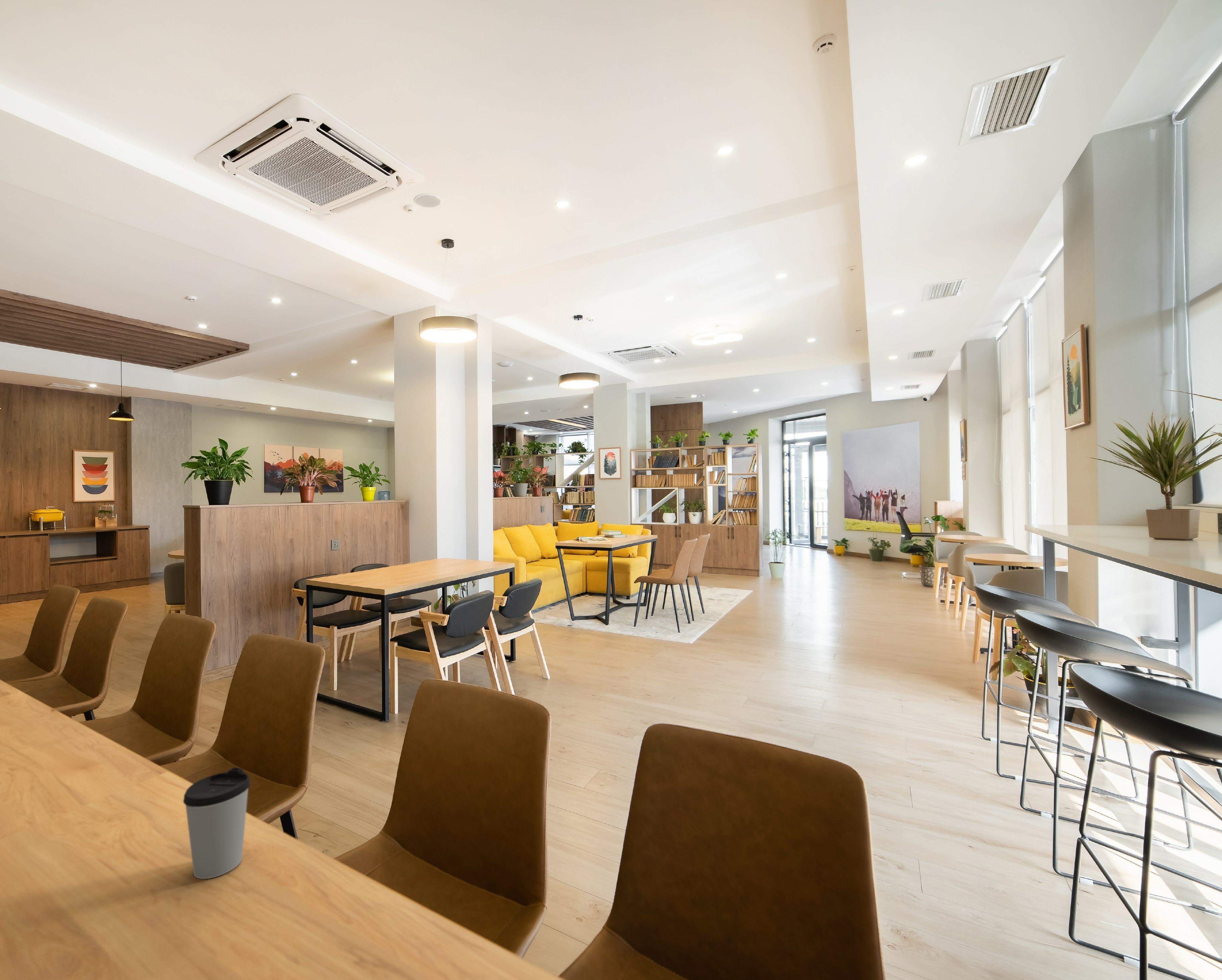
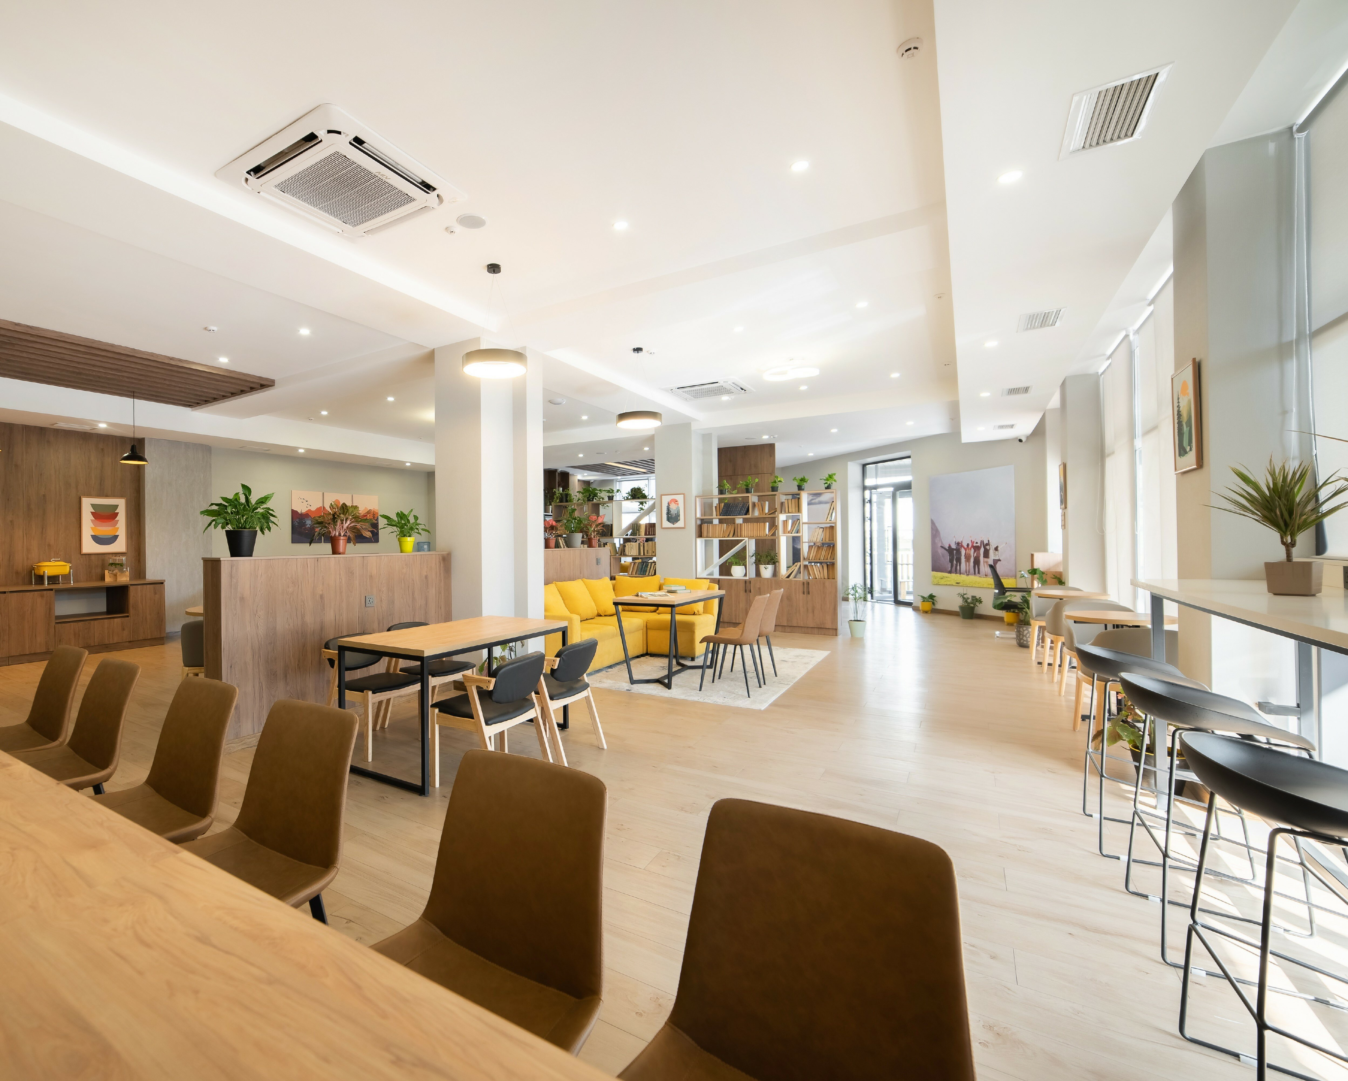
- coffee cup [183,767,251,879]
